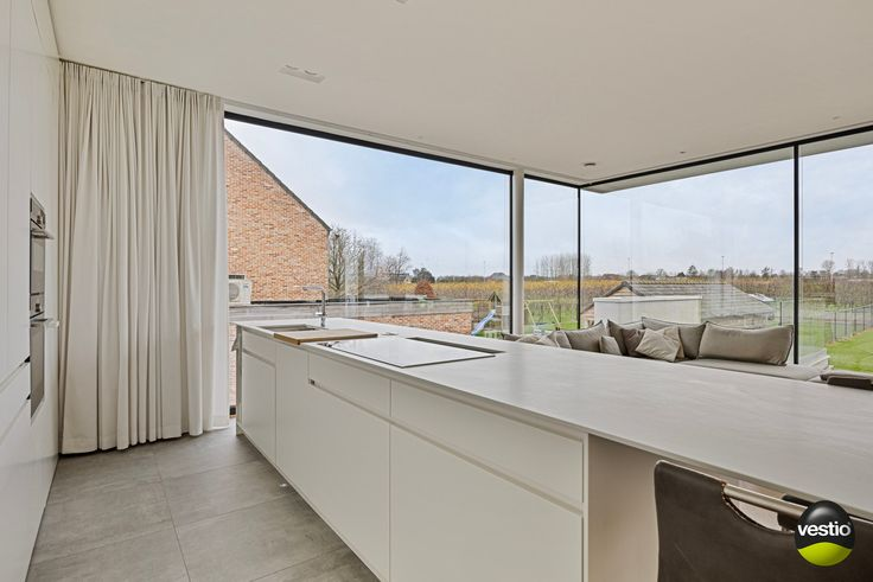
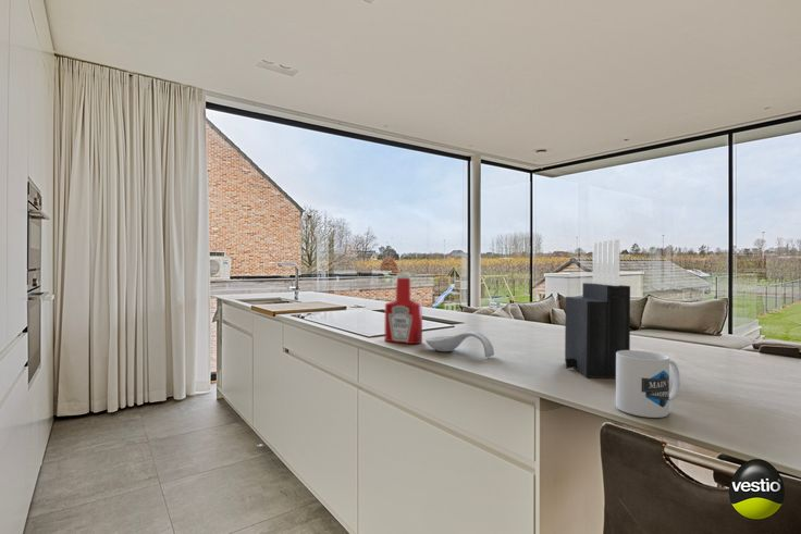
+ spoon rest [424,331,495,359]
+ soap bottle [383,273,423,345]
+ knife block [564,239,631,378]
+ mug [615,349,681,419]
